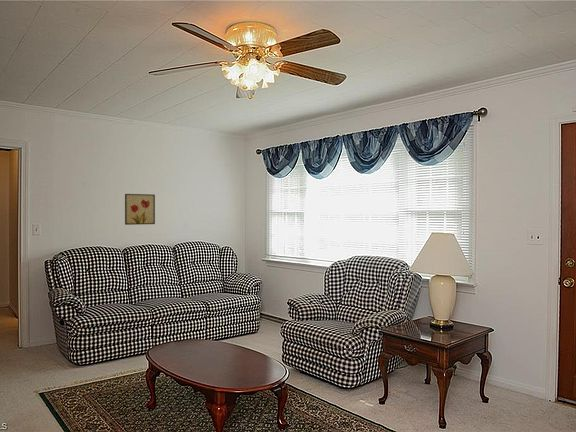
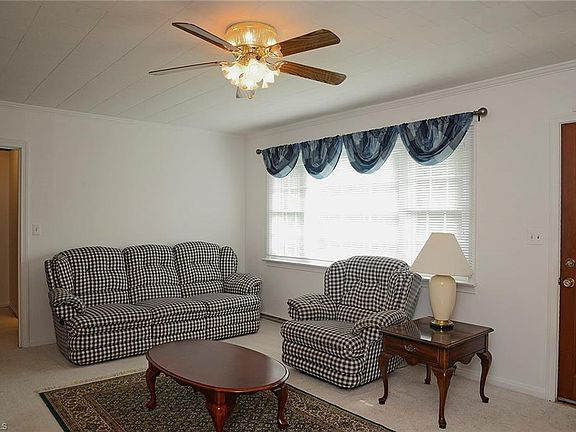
- wall art [124,193,156,226]
